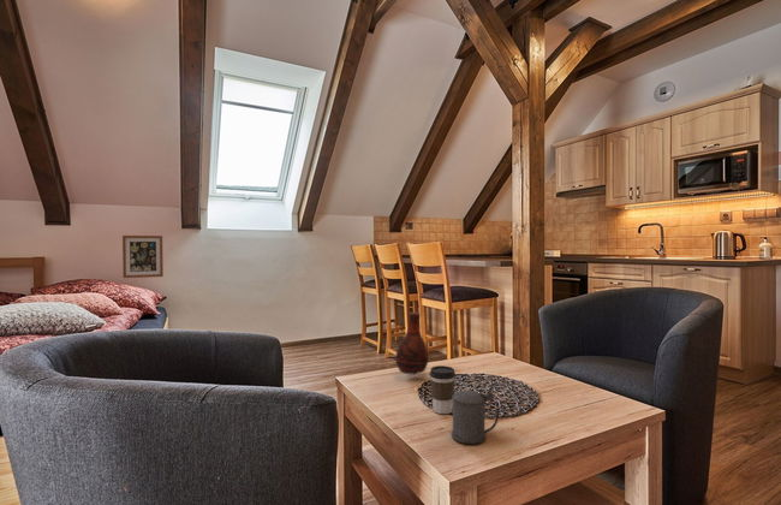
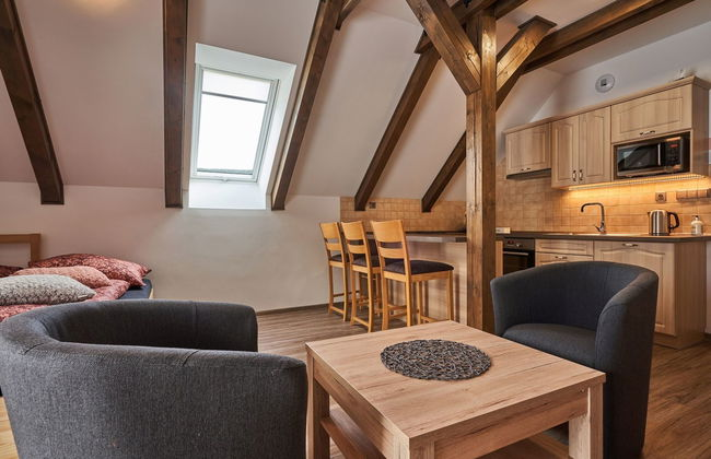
- vase [394,311,429,376]
- coffee cup [429,364,457,415]
- beer stein [451,384,500,446]
- wall art [121,234,165,279]
